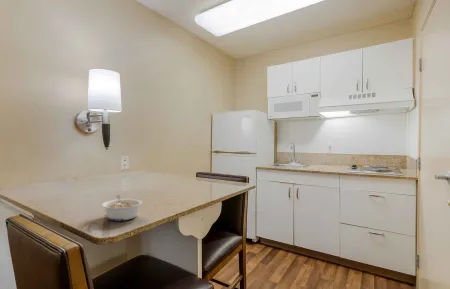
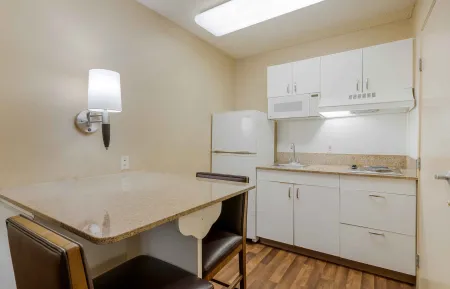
- legume [101,194,144,222]
